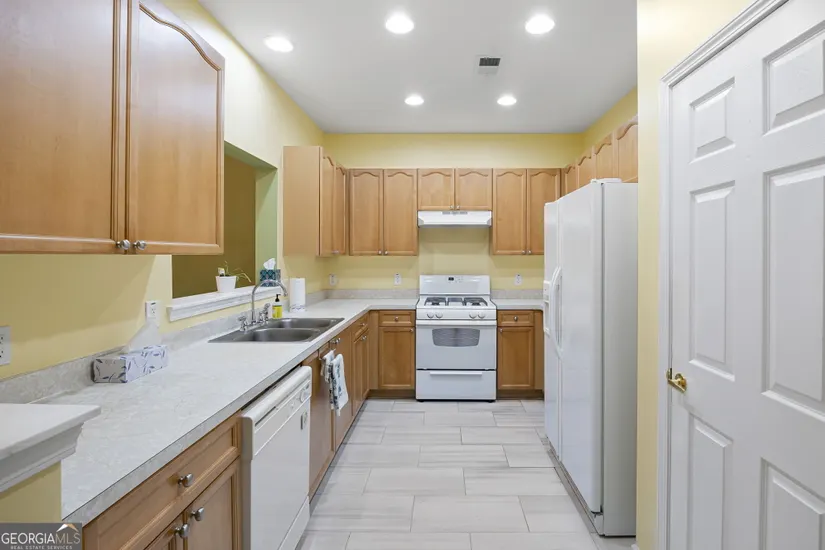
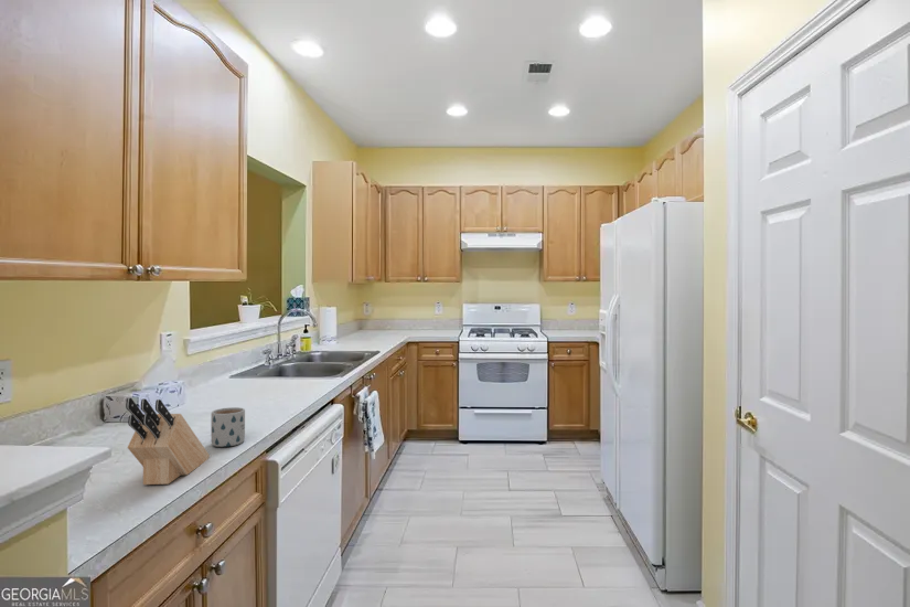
+ mug [210,406,246,448]
+ knife block [125,397,211,486]
